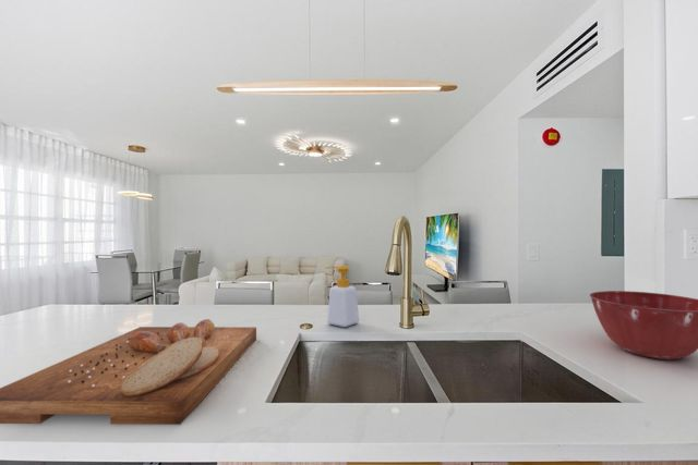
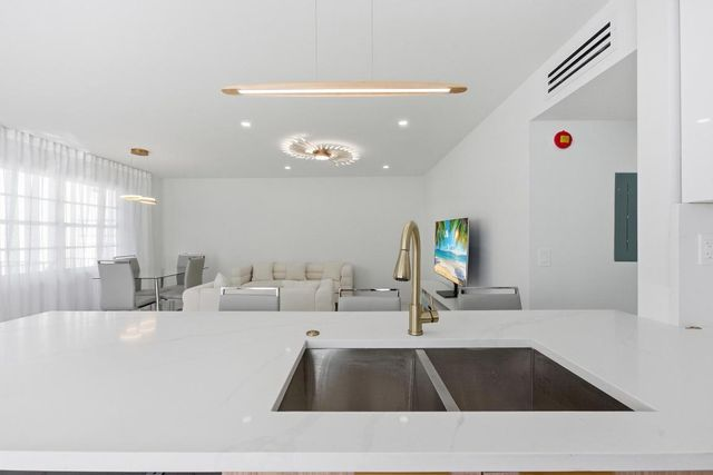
- soap bottle [324,265,360,328]
- cutting board [0,318,257,426]
- mixing bowl [589,290,698,360]
